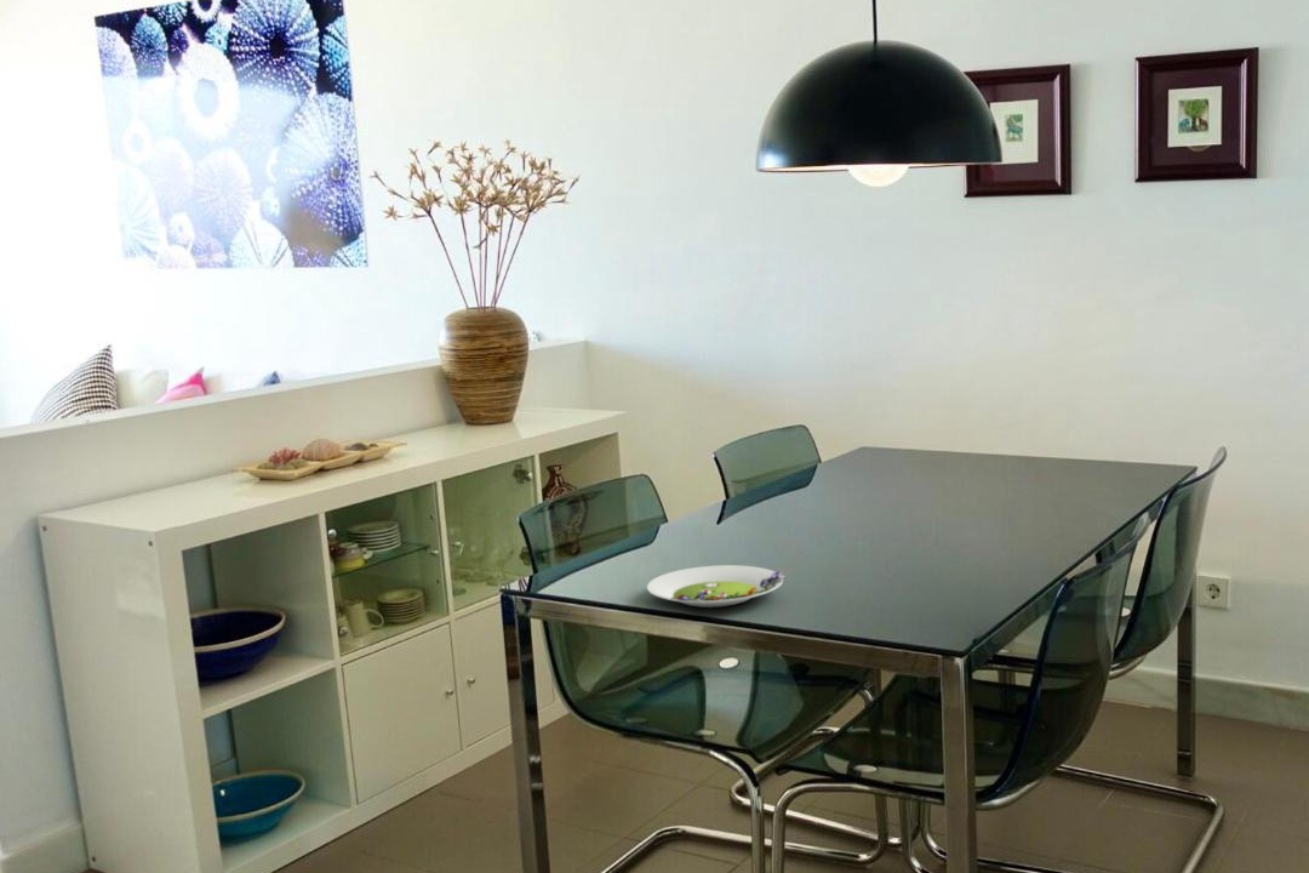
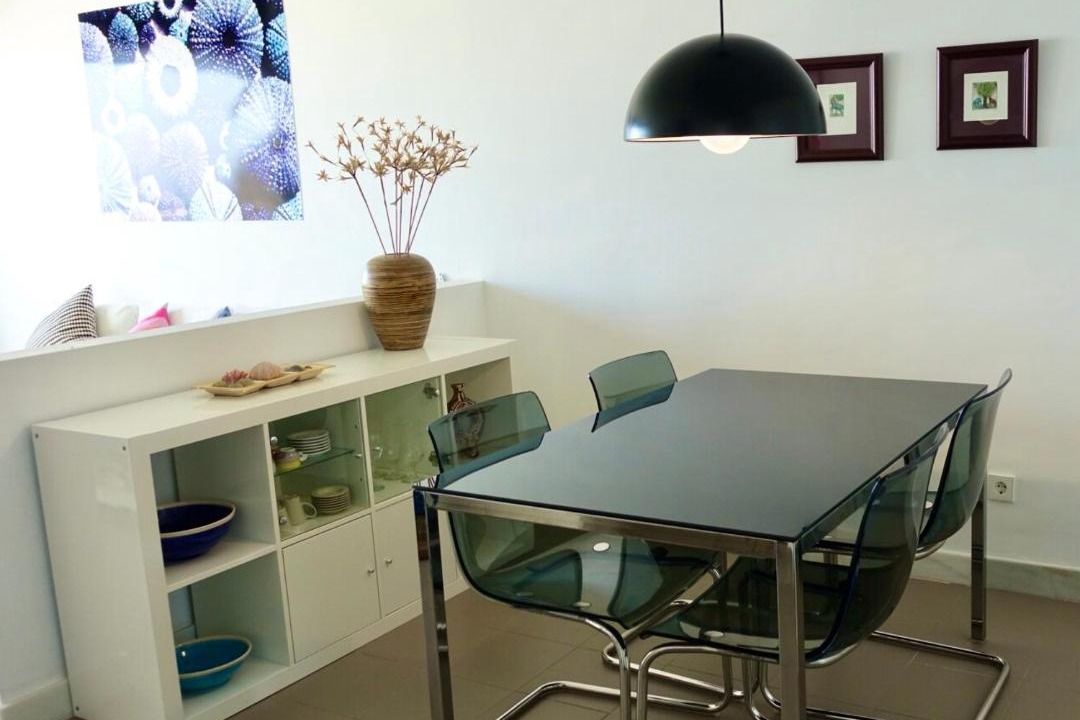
- salad plate [646,564,787,609]
